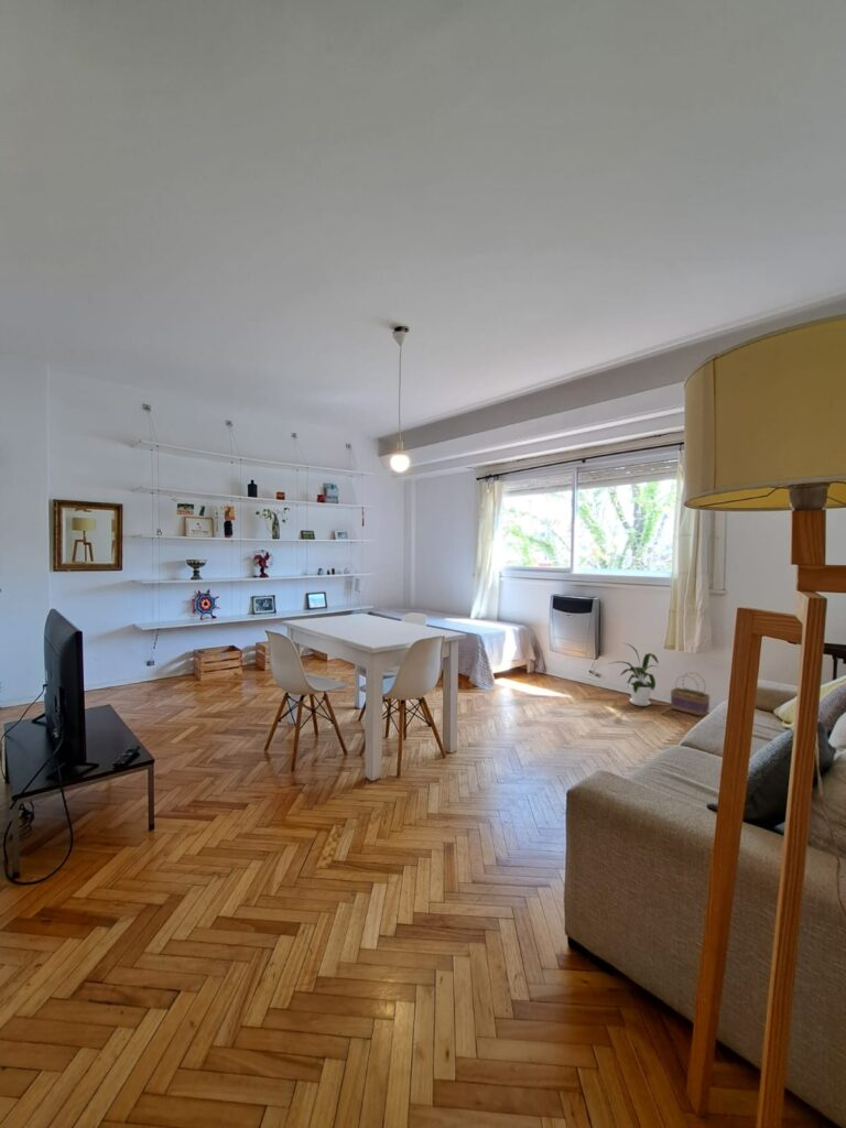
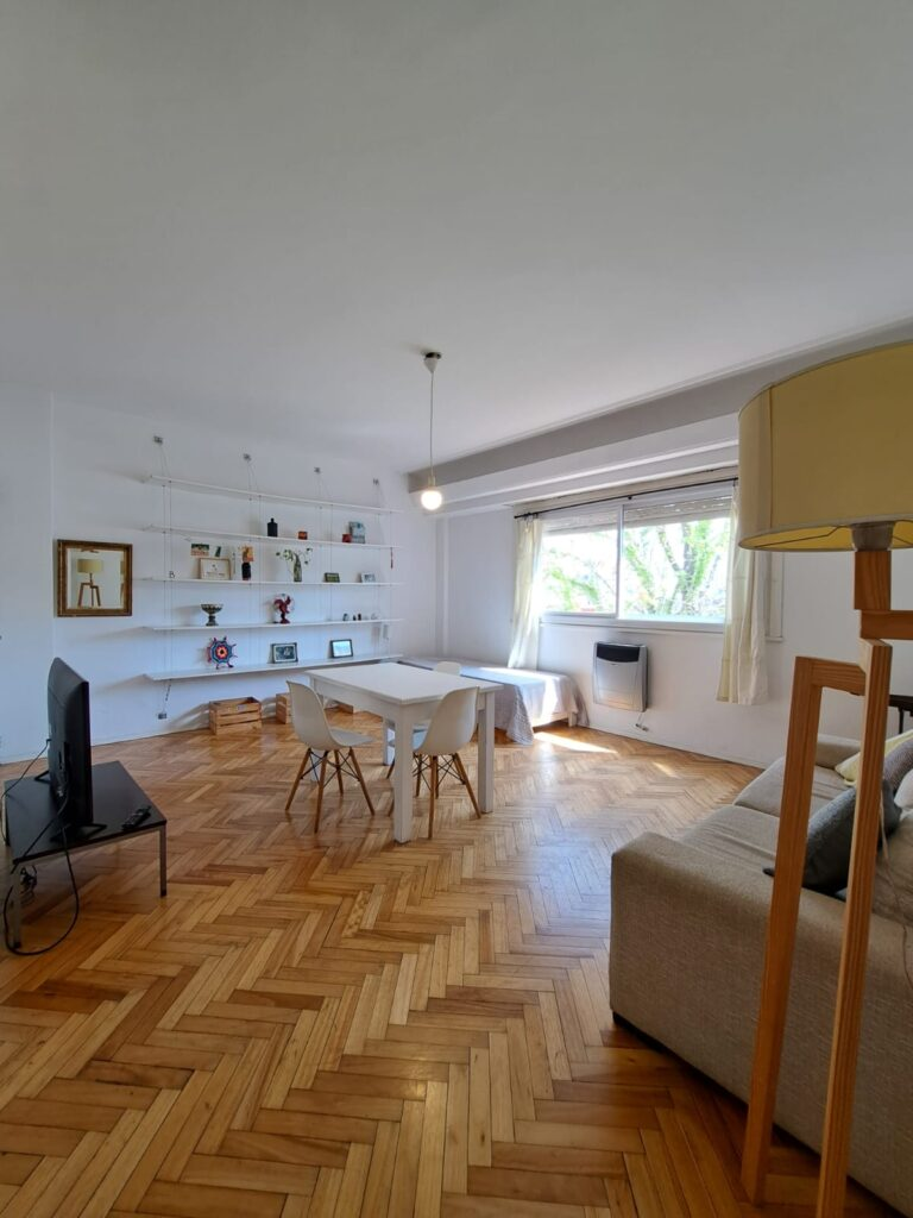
- basket [670,672,712,717]
- house plant [607,641,660,707]
